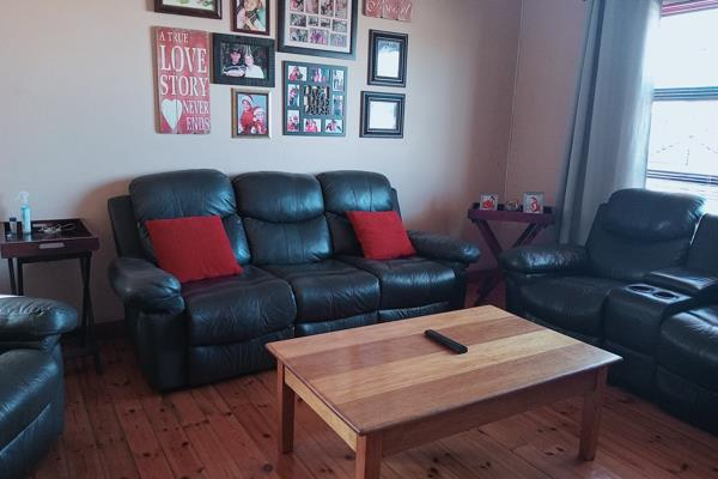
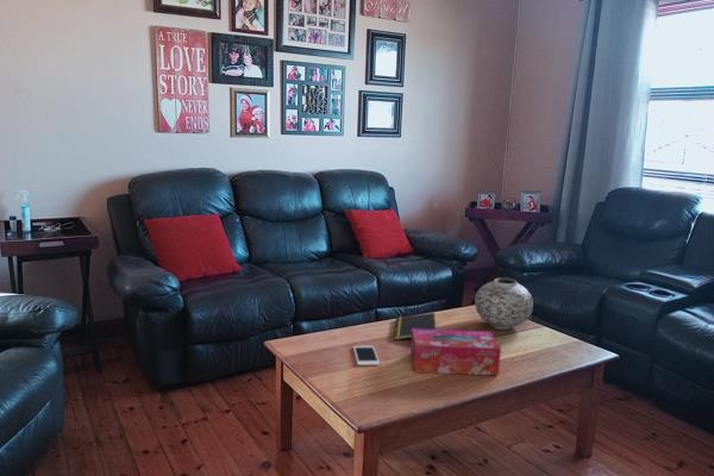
+ tissue box [409,328,502,376]
+ notepad [393,312,437,340]
+ cell phone [352,345,381,367]
+ vase [474,277,534,331]
